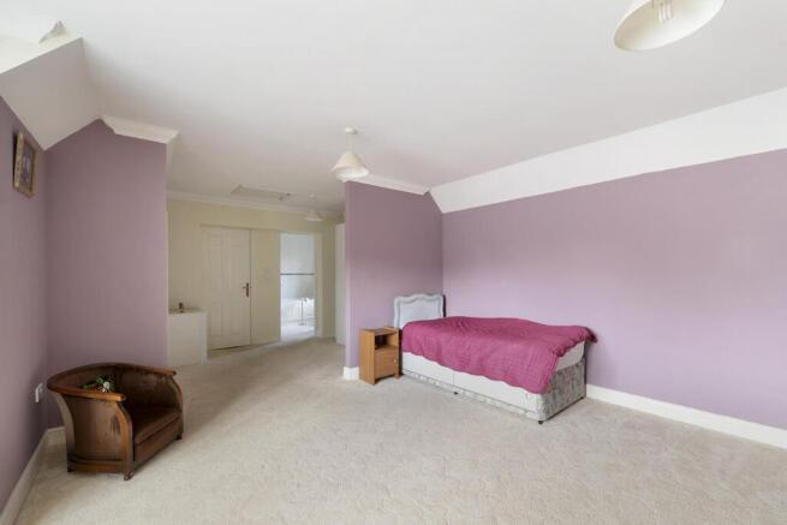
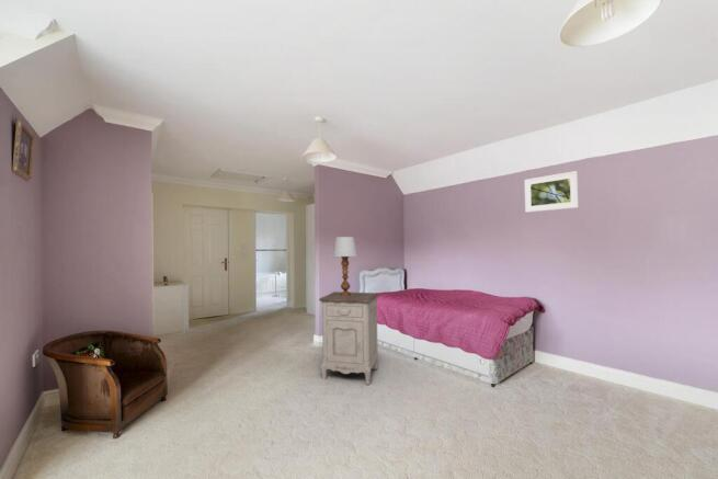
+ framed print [524,170,580,214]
+ nightstand [318,290,380,386]
+ table lamp [331,236,358,296]
